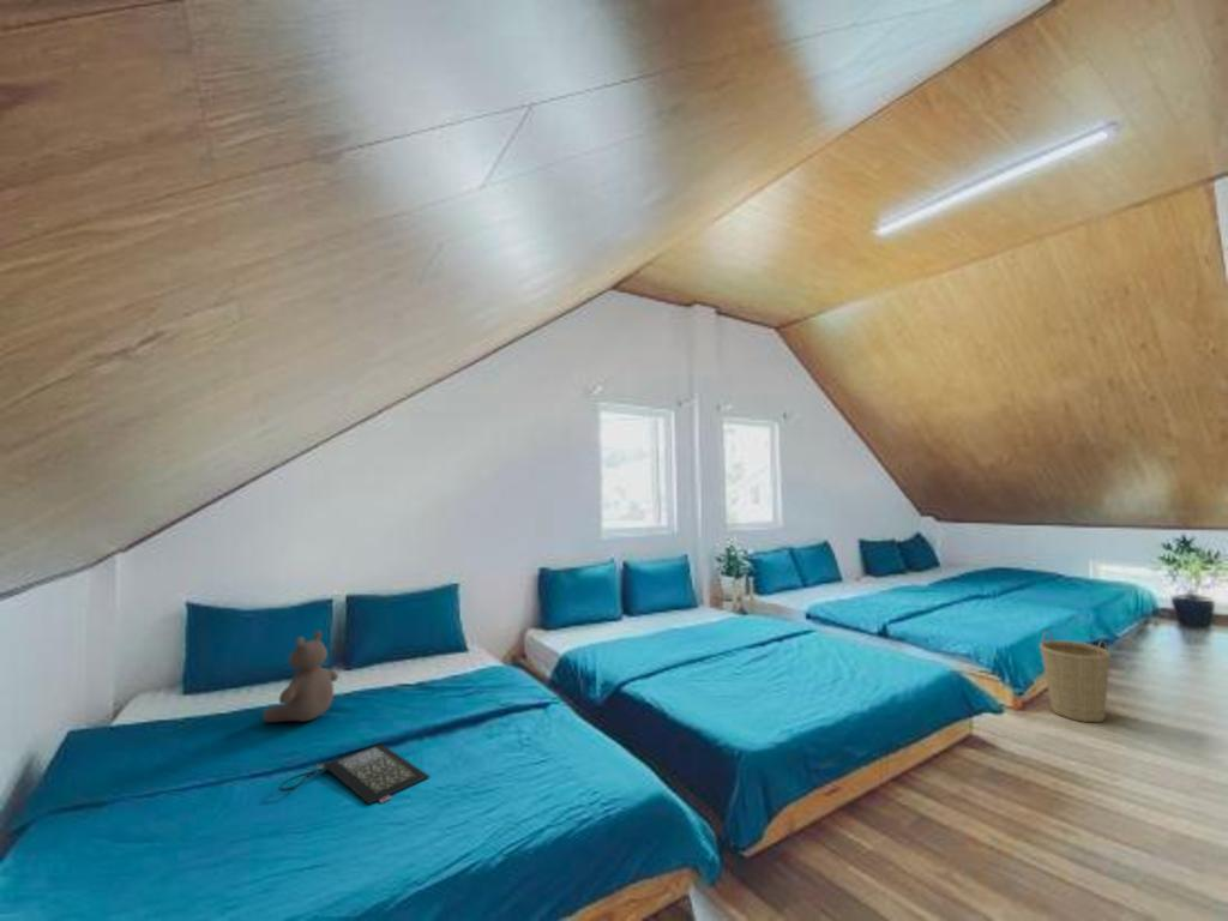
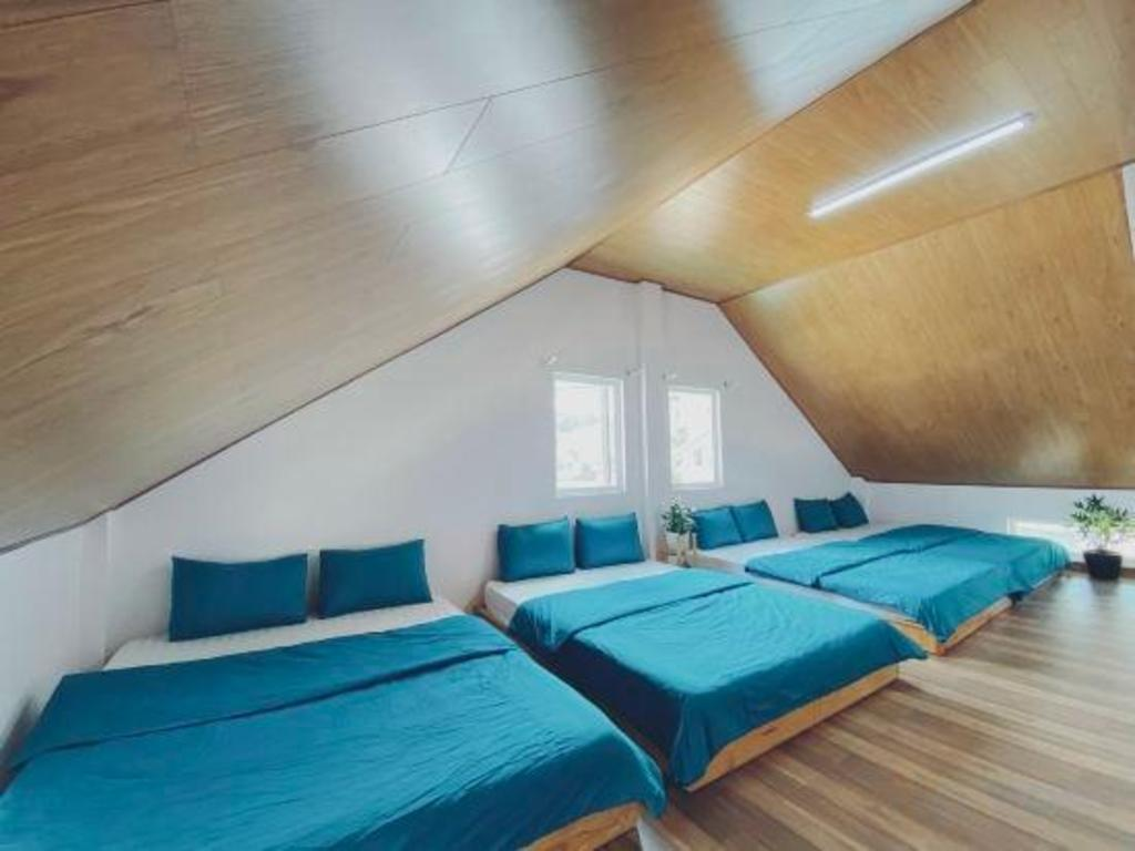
- bear [261,630,339,723]
- clutch bag [277,742,432,805]
- basket [1039,630,1112,723]
